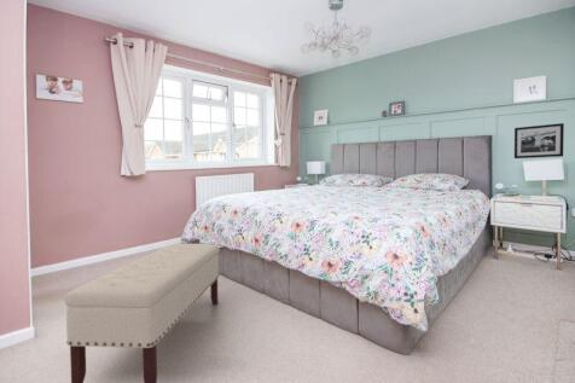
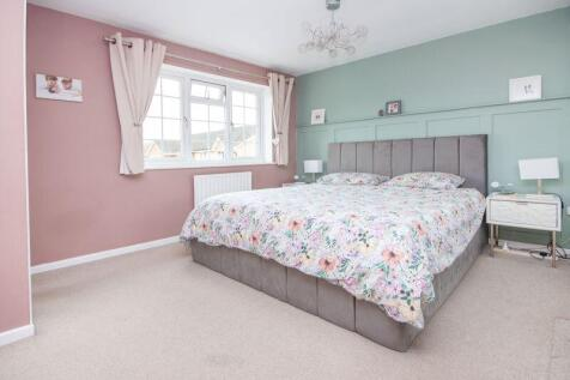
- bench [63,243,221,383]
- picture frame [513,122,565,159]
